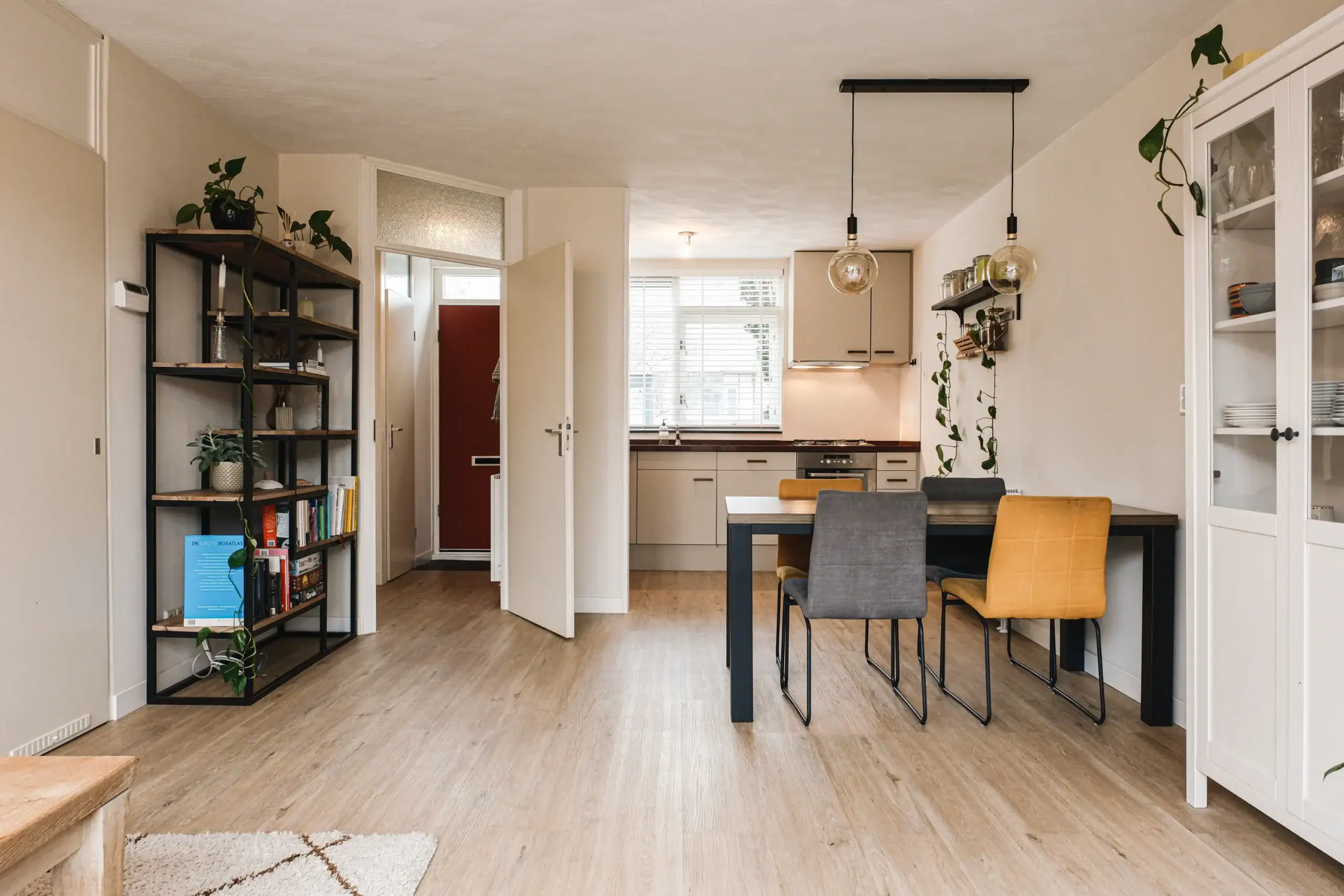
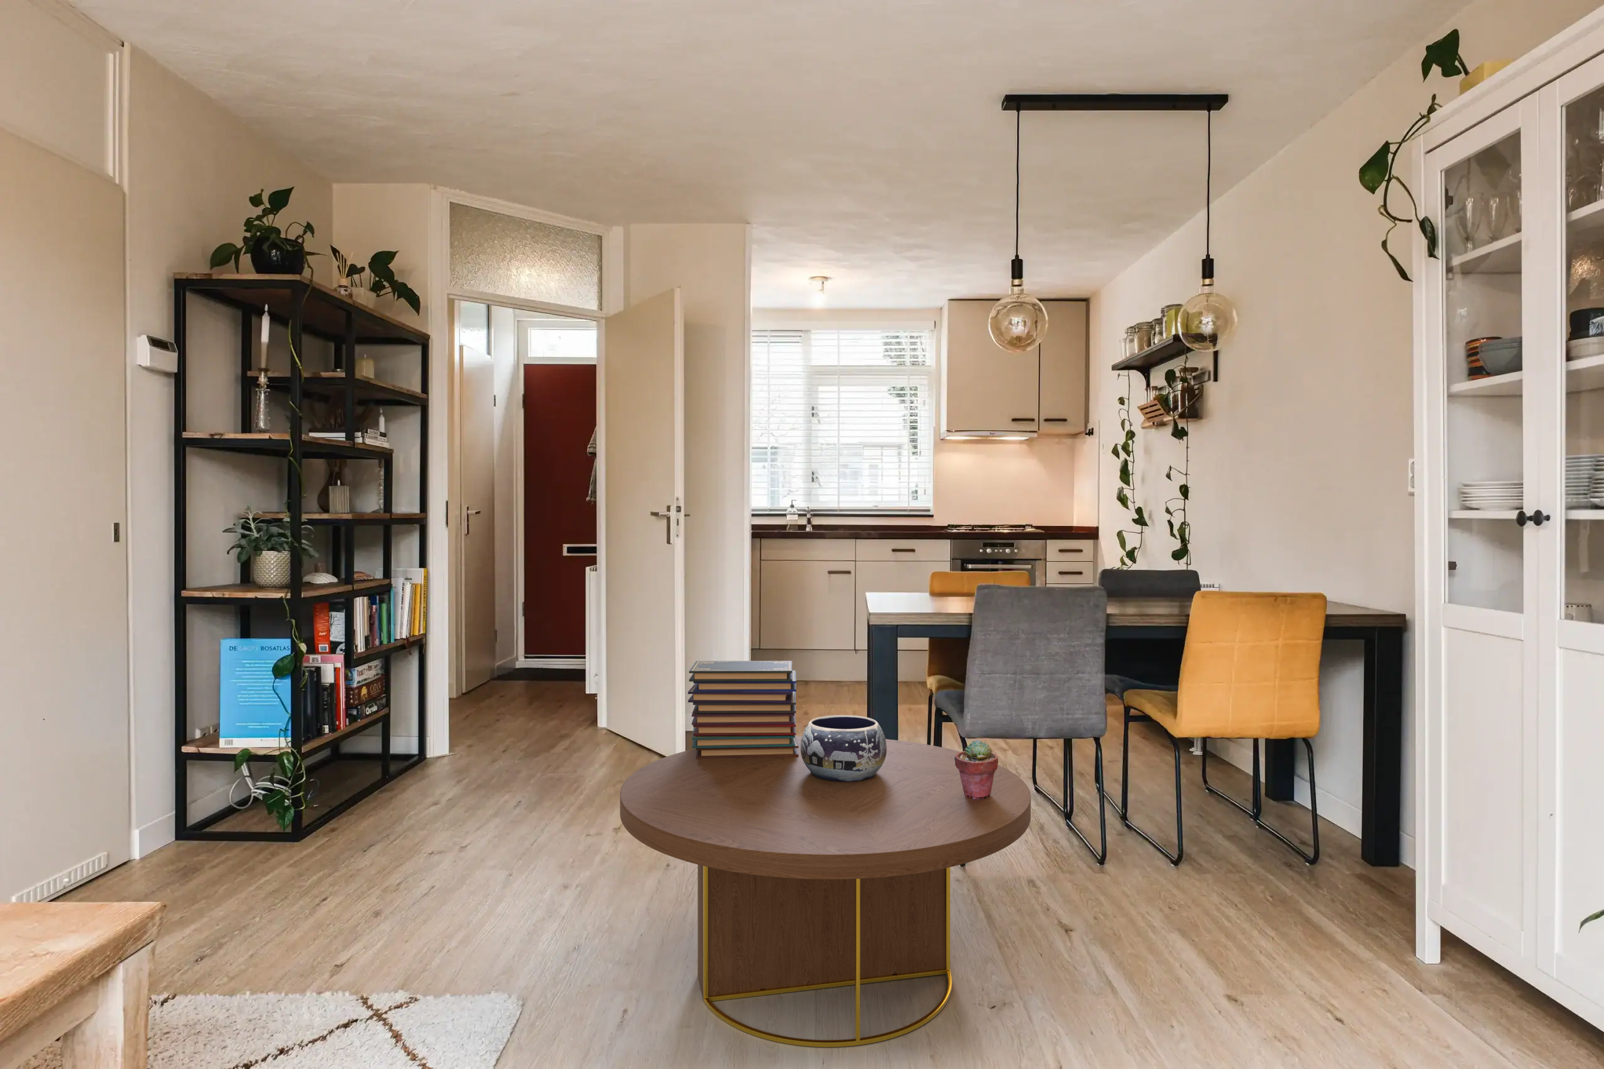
+ potted succulent [955,739,999,799]
+ coffee table [619,736,1031,1048]
+ decorative bowl [801,715,887,781]
+ book stack [687,660,798,759]
